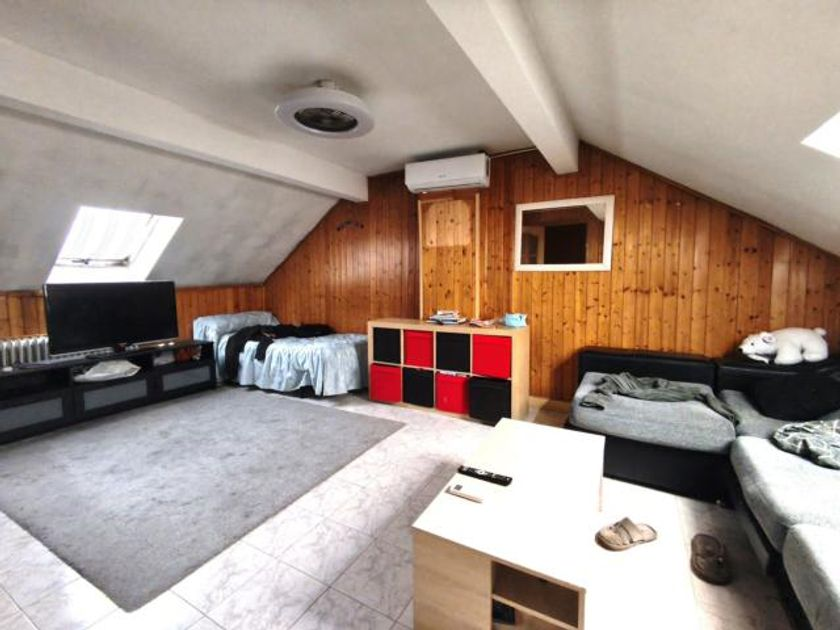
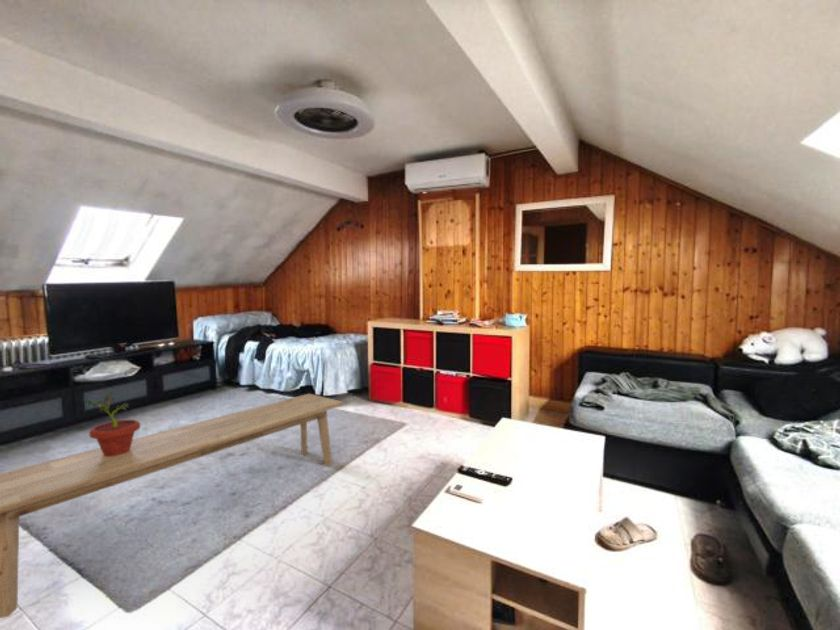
+ potted plant [82,391,141,457]
+ bench [0,393,344,619]
